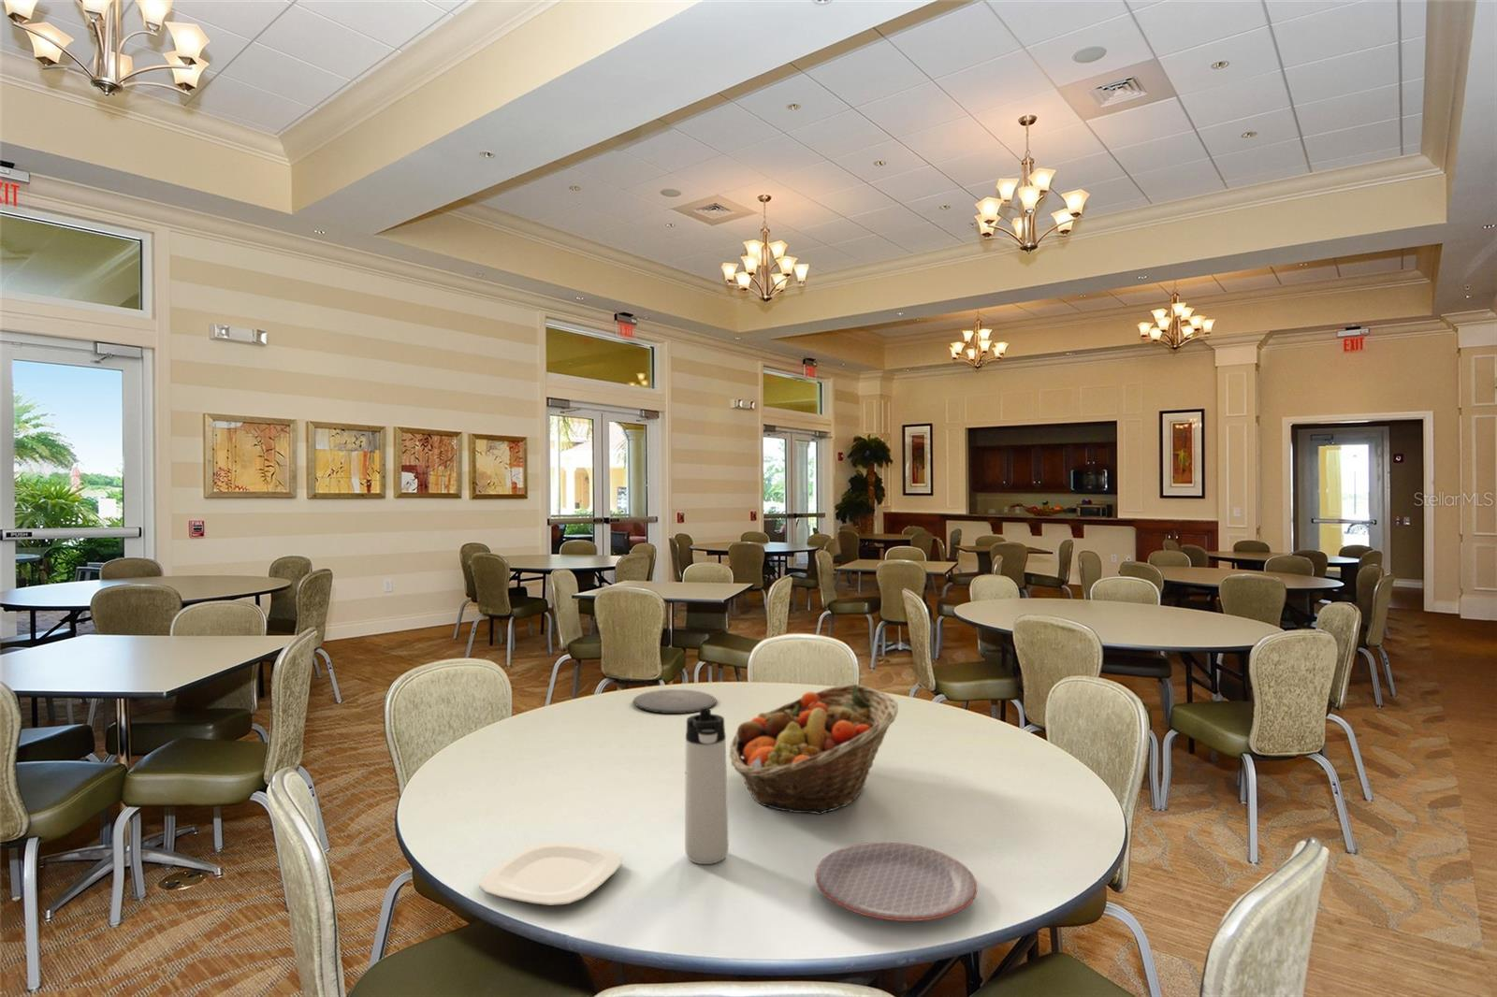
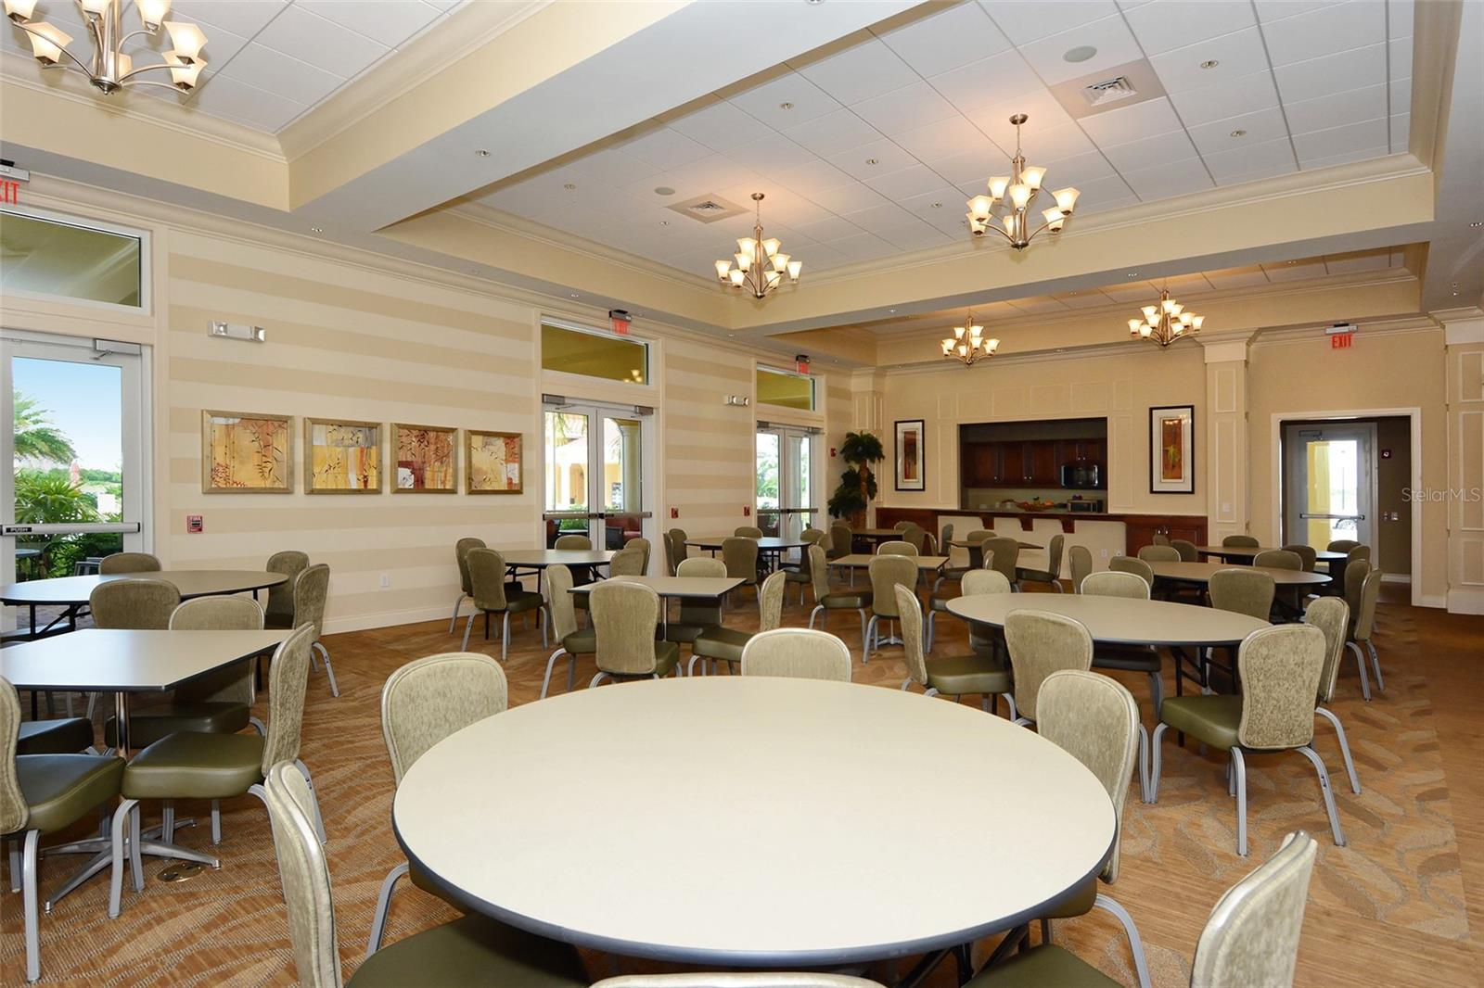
- fruit basket [729,683,899,816]
- plate [632,689,718,714]
- plate [814,841,977,922]
- plate [479,841,623,907]
- thermos bottle [683,709,730,865]
